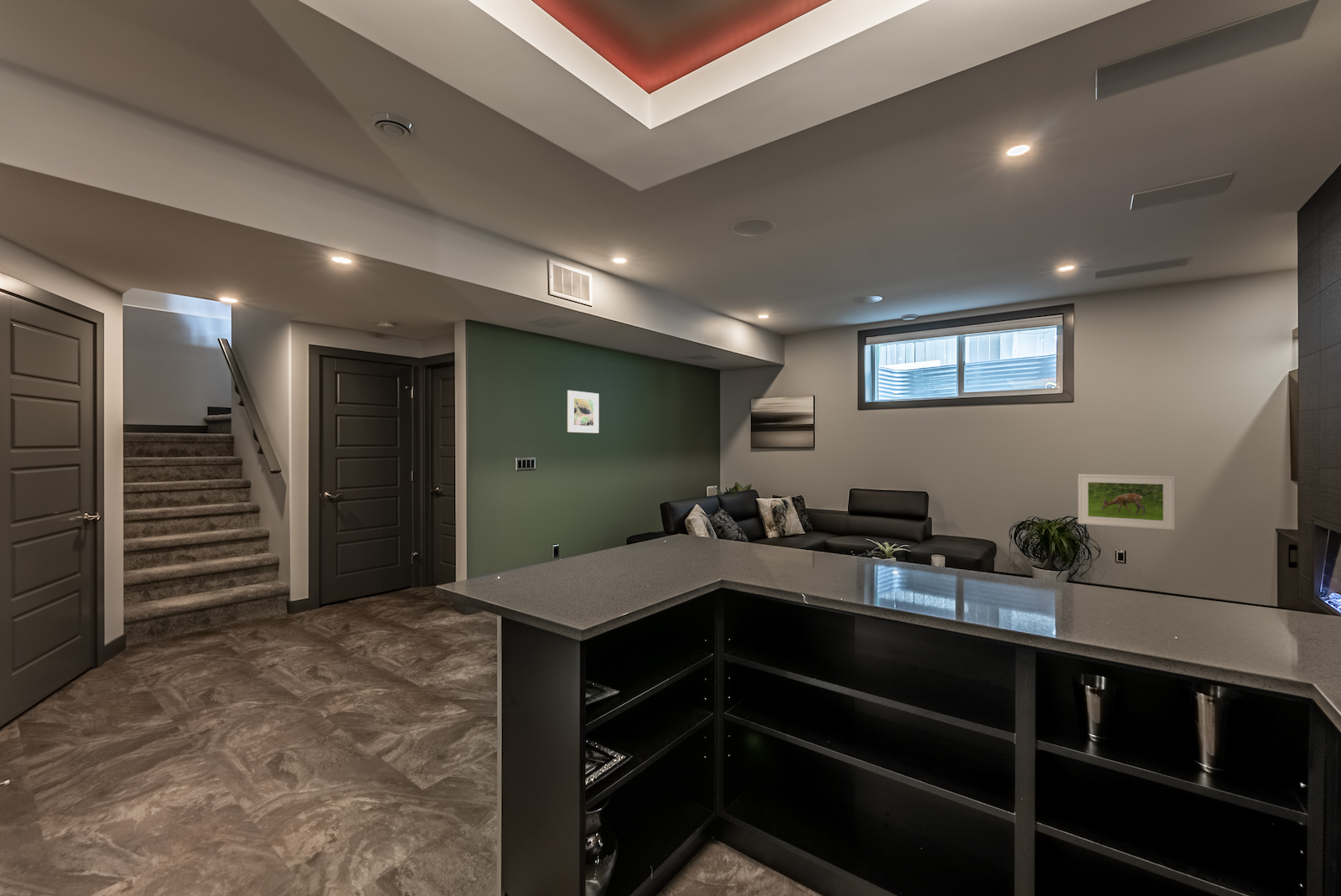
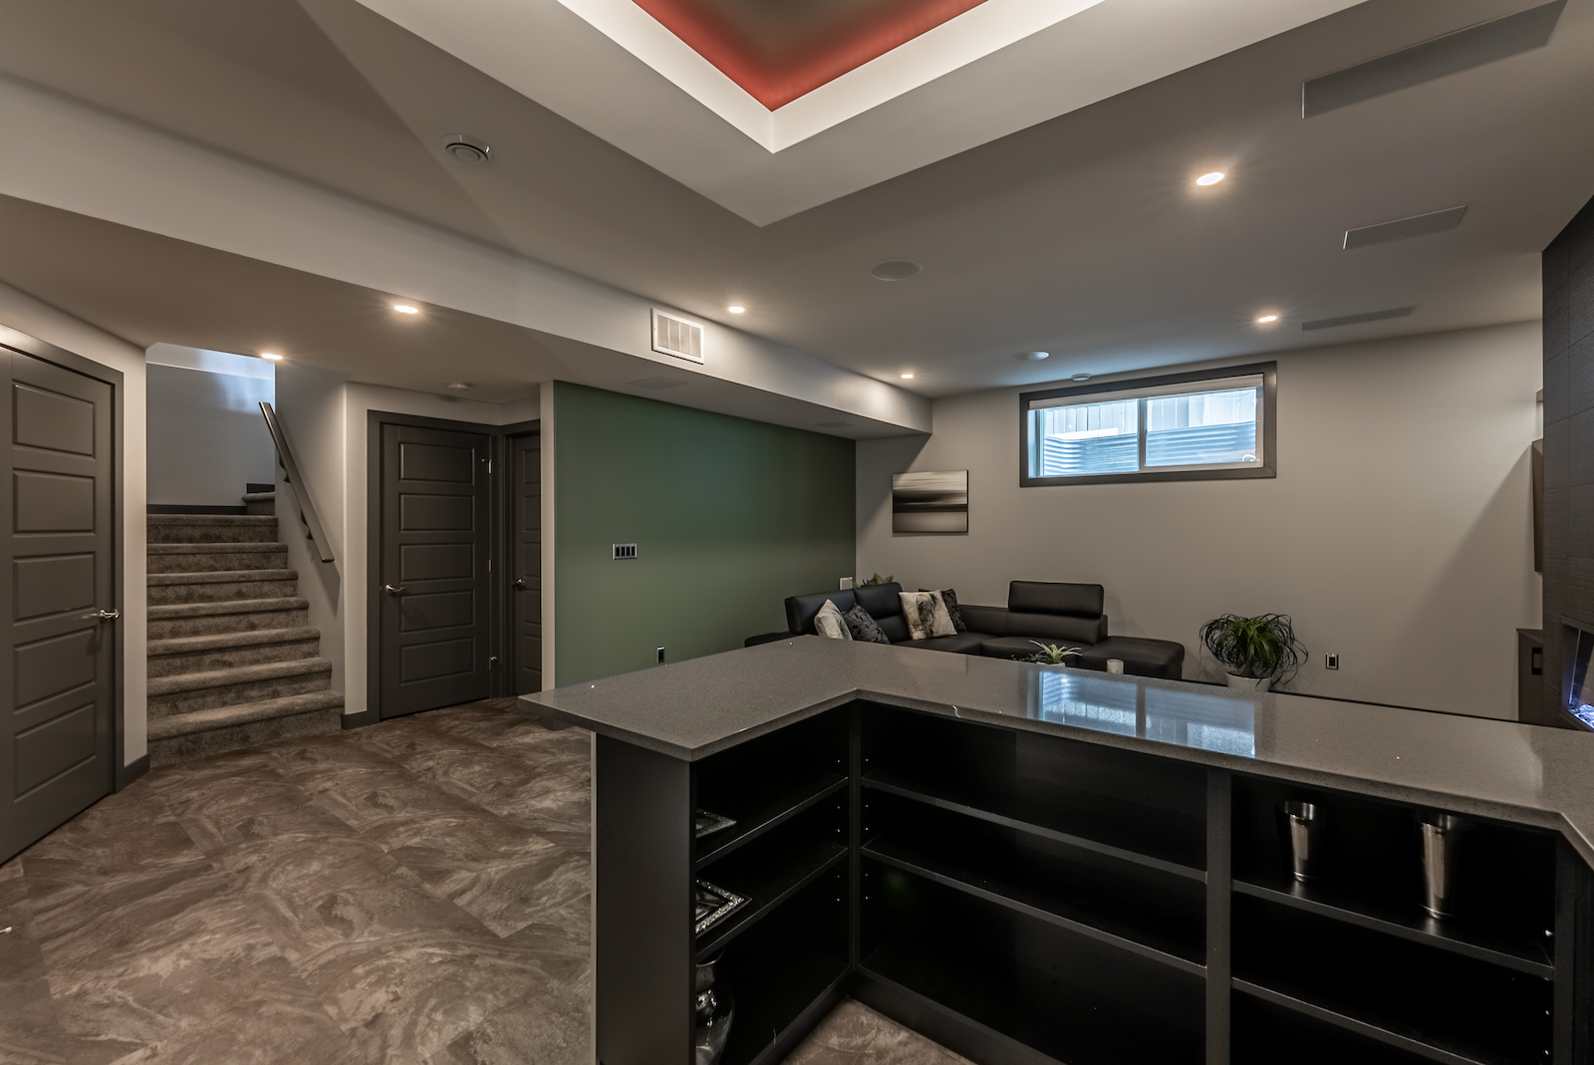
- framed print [567,390,599,434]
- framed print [1077,473,1176,531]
